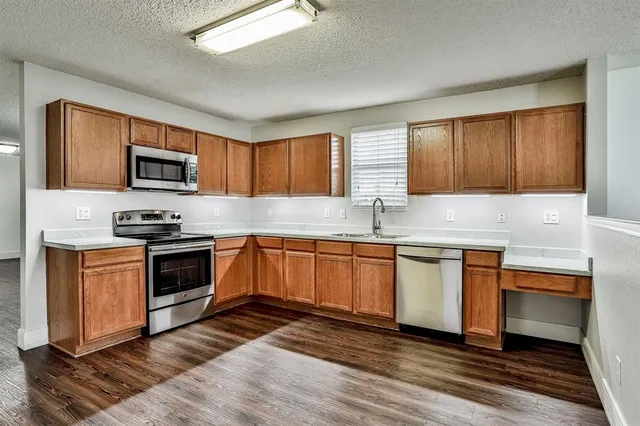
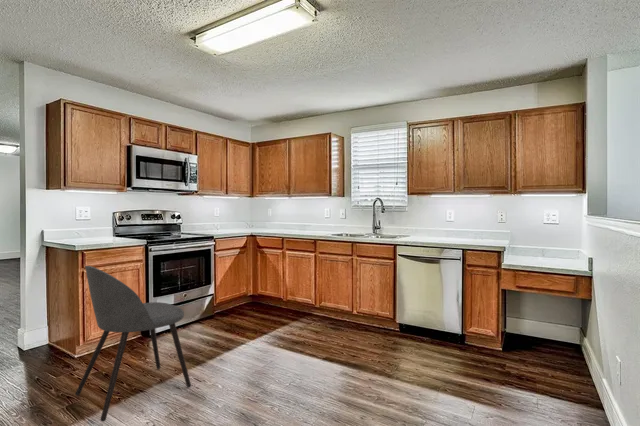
+ dining chair [75,265,192,422]
